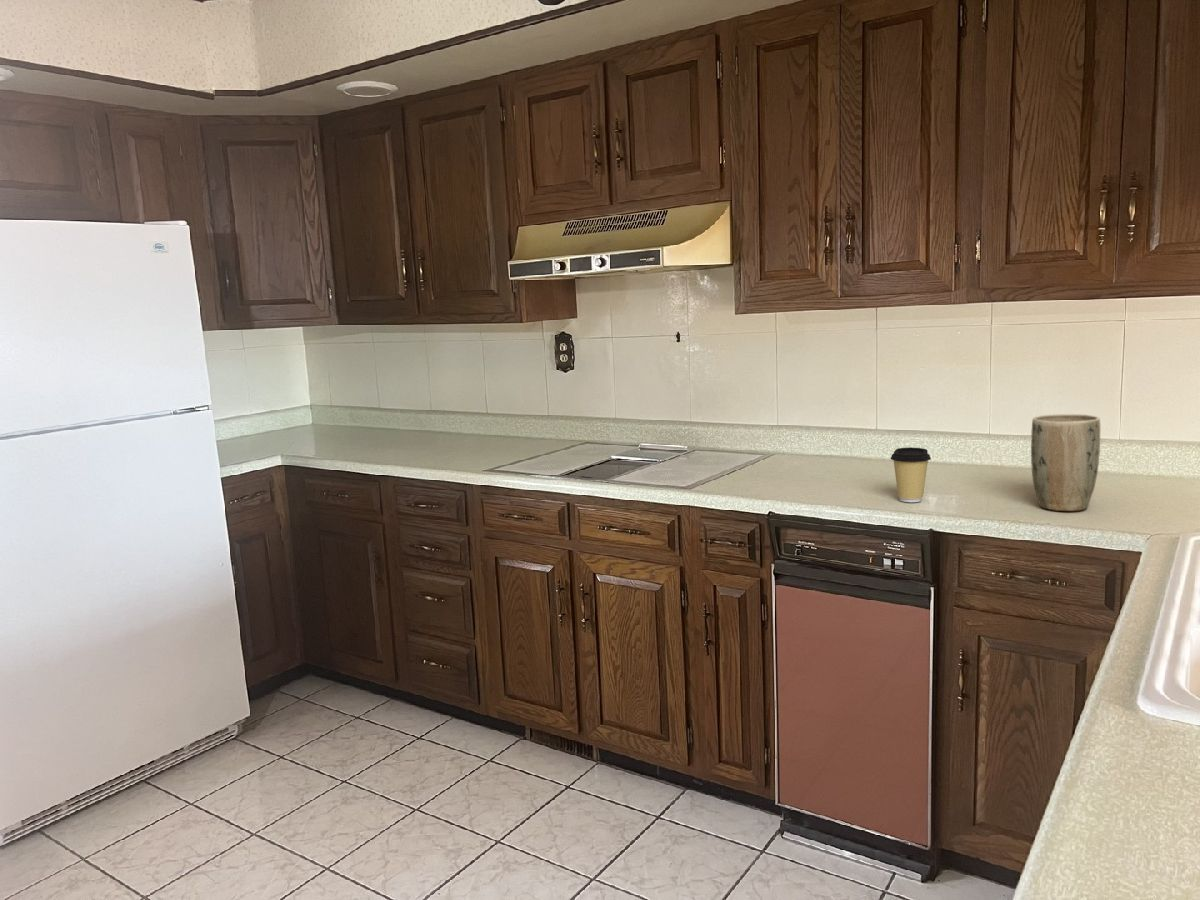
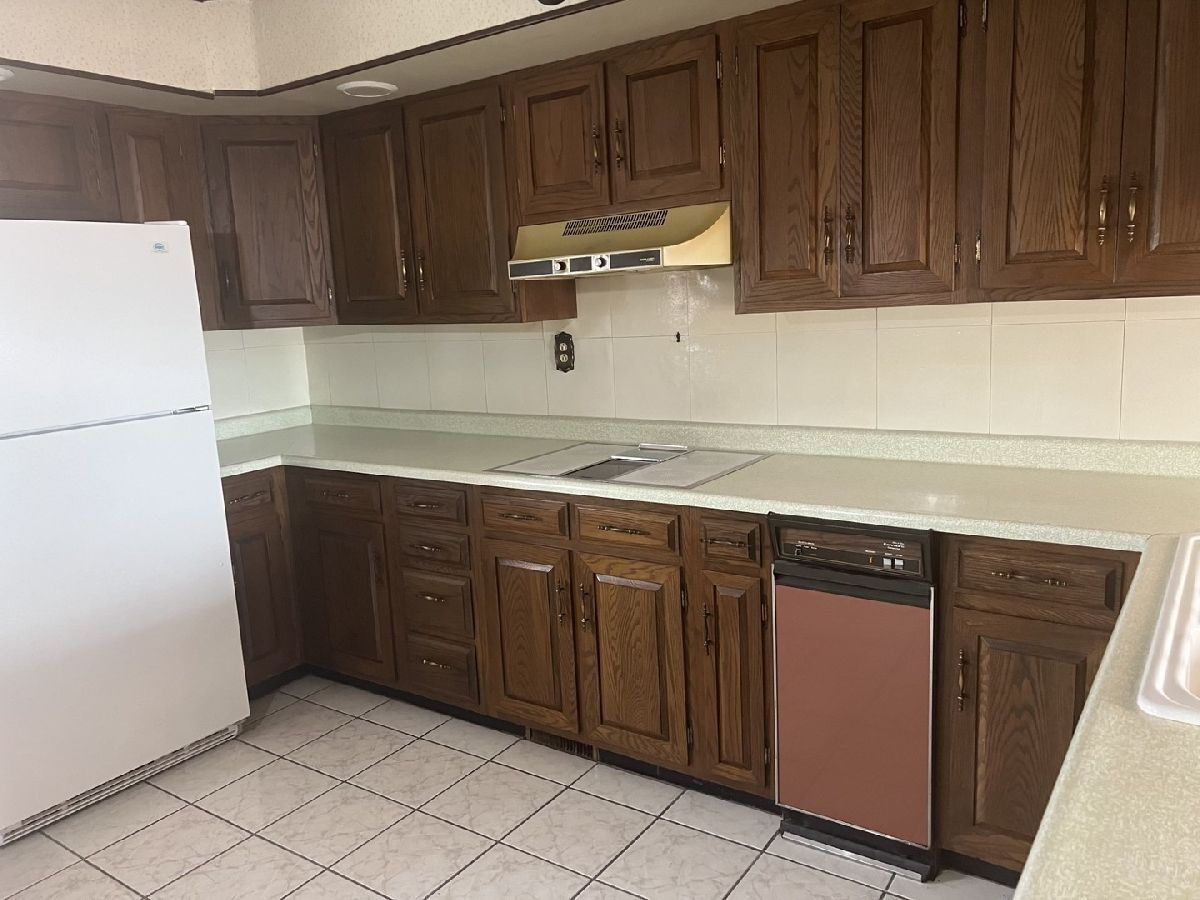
- coffee cup [890,447,932,503]
- plant pot [1030,413,1101,512]
